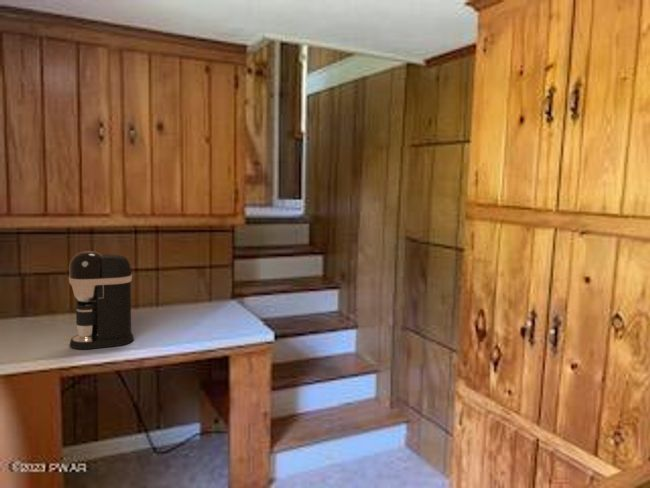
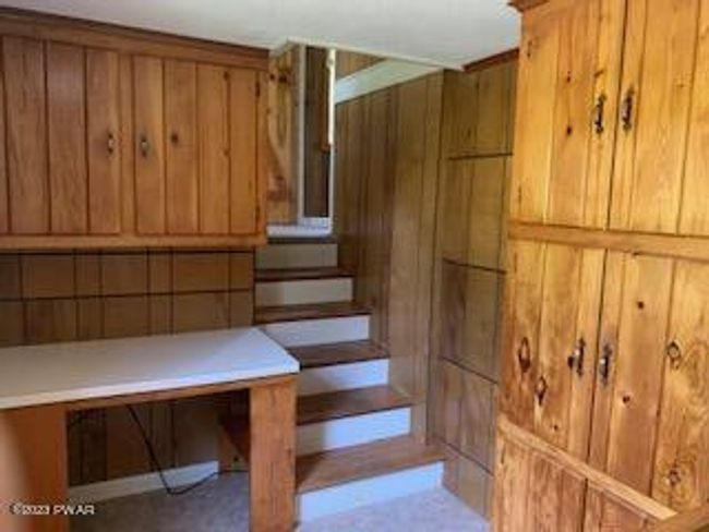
- coffee maker [68,250,135,350]
